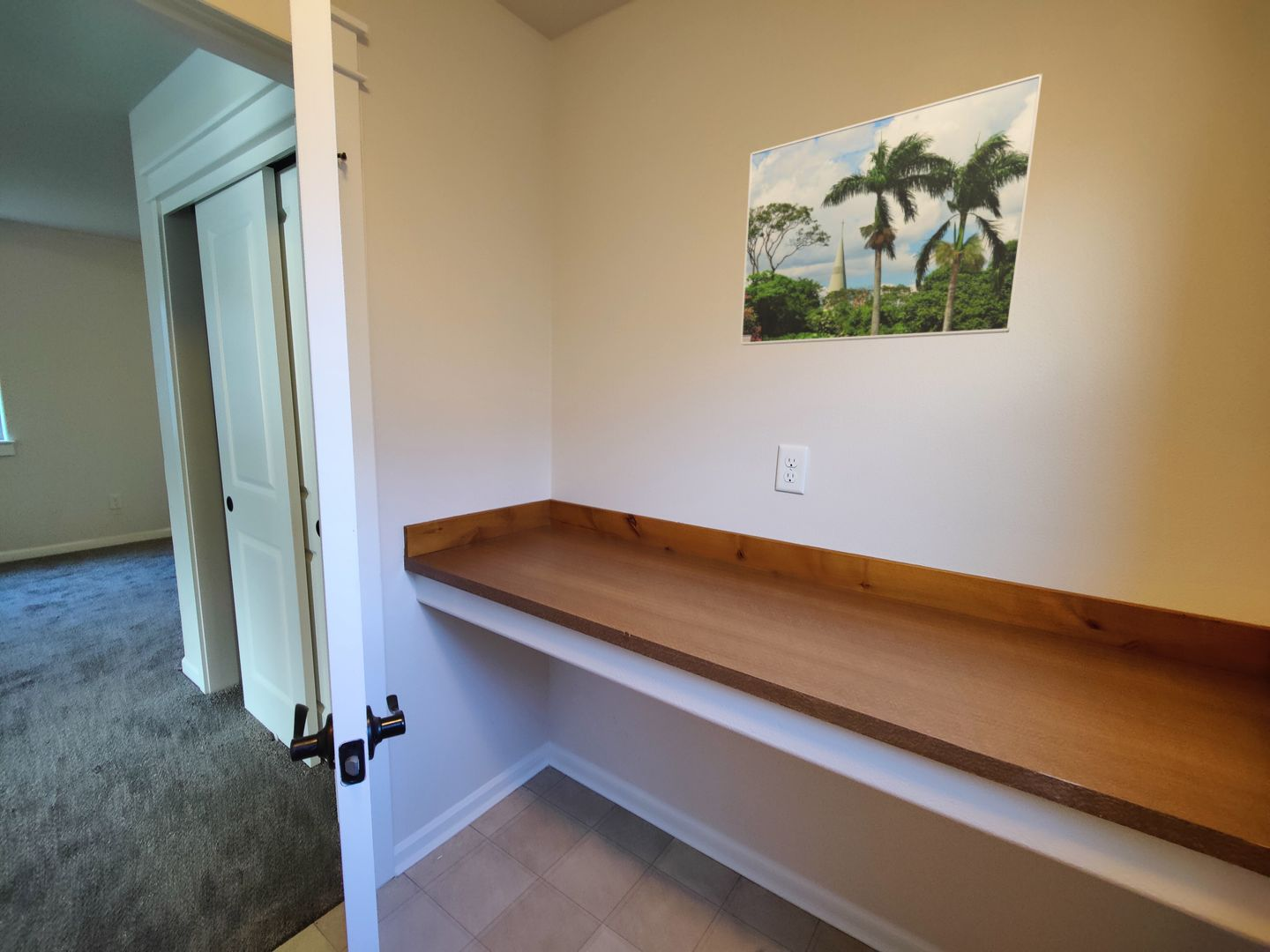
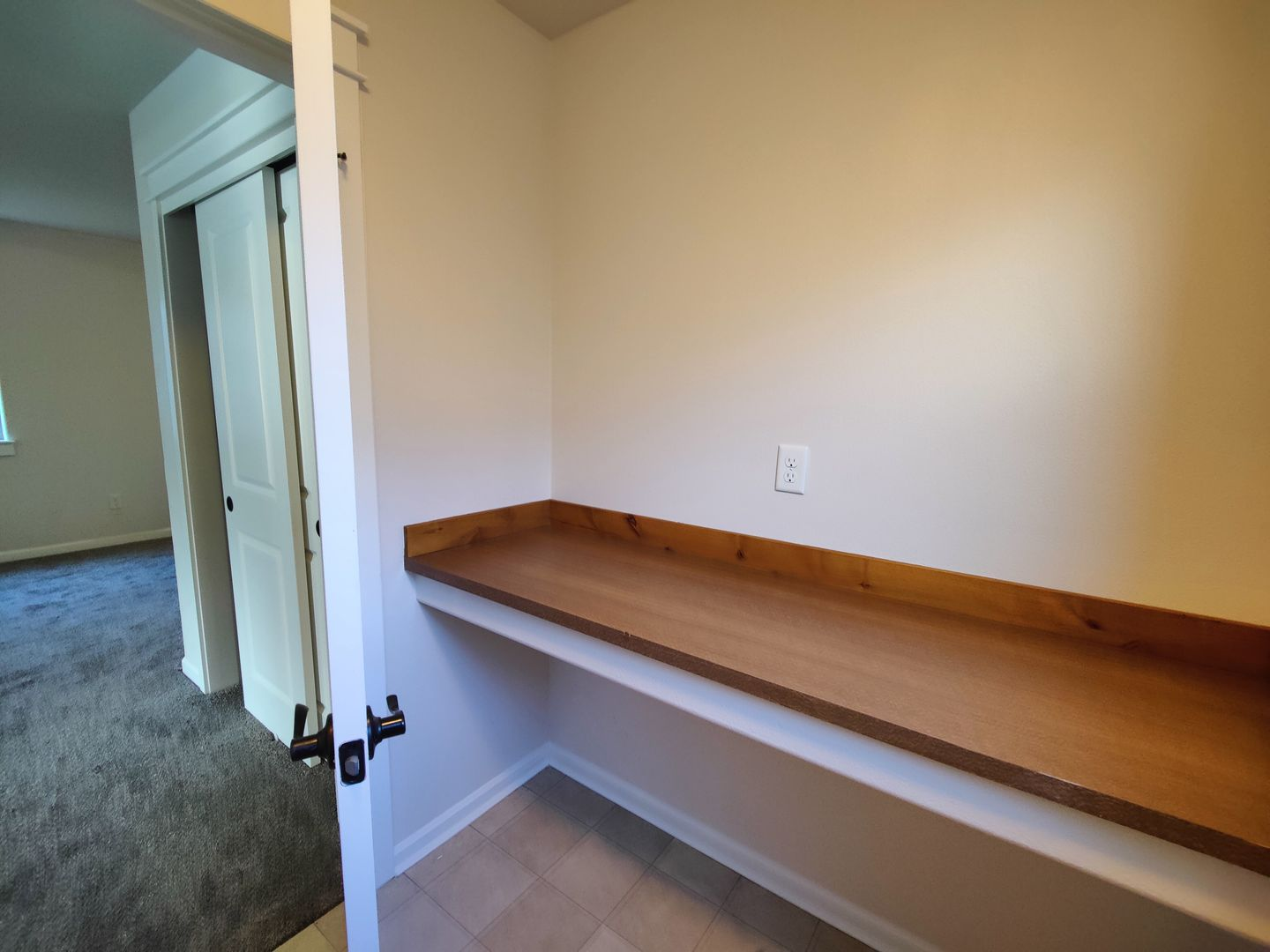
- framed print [740,72,1043,346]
